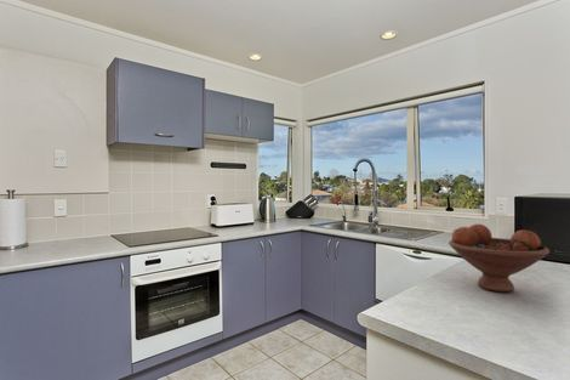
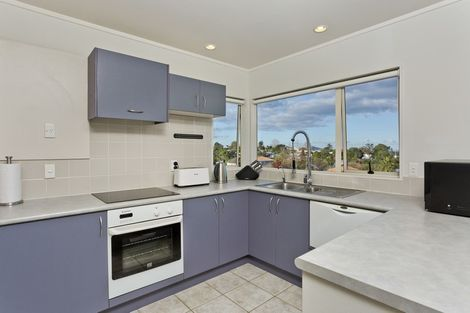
- fruit bowl [448,223,551,294]
